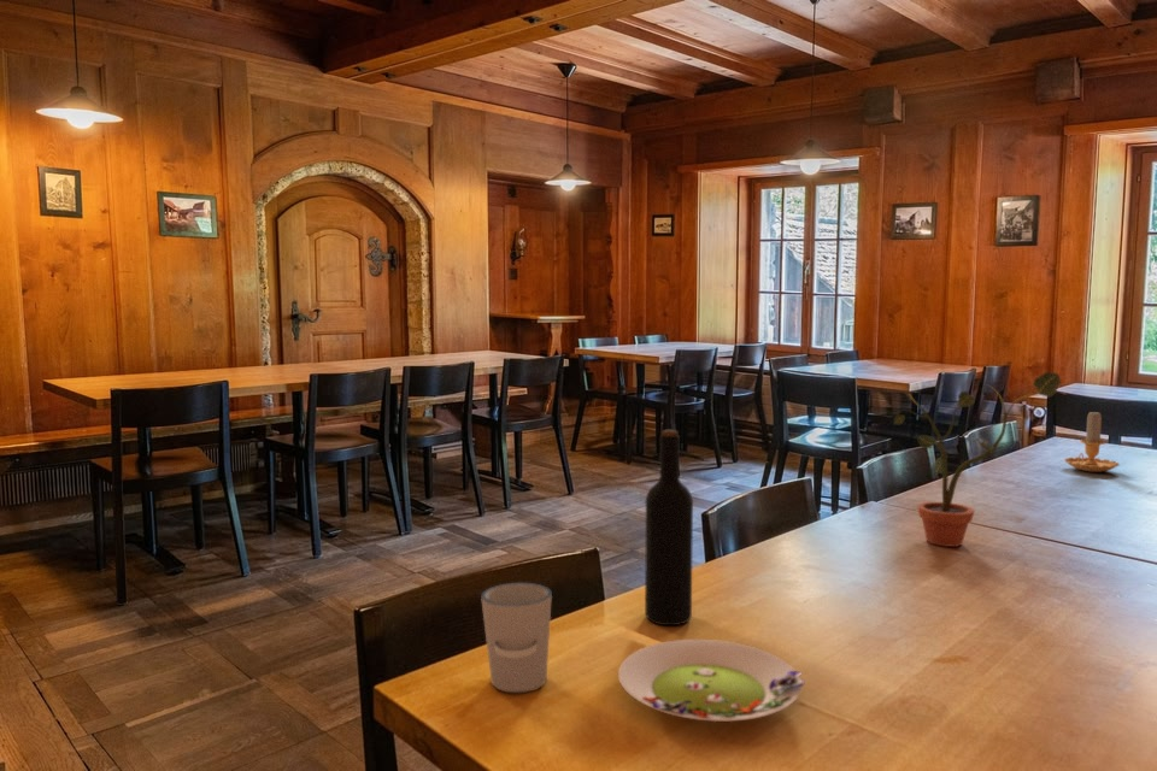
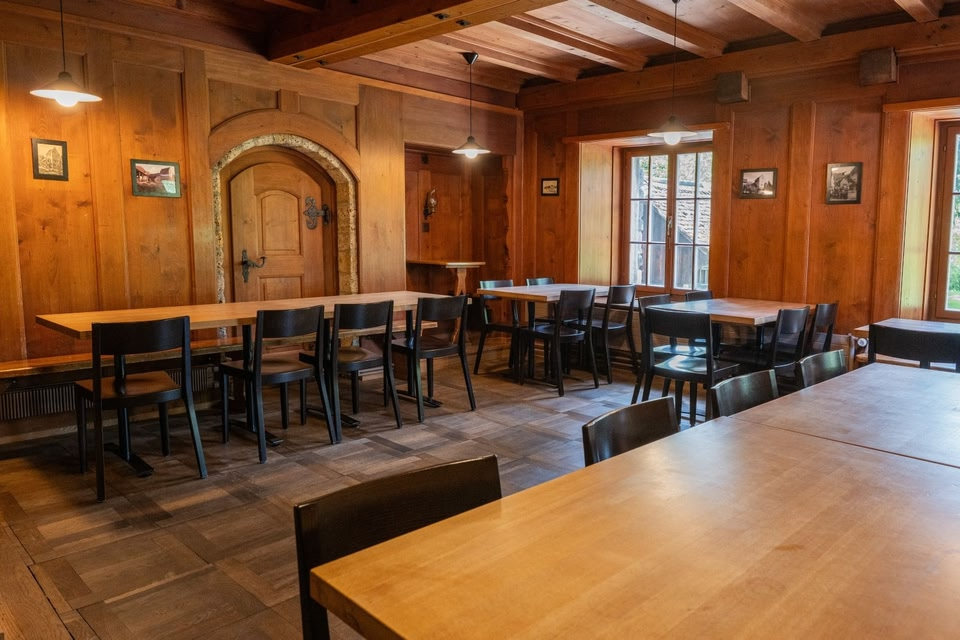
- potted plant [893,371,1062,548]
- wine bottle [644,429,694,626]
- candle [1063,411,1121,473]
- salad plate [617,638,805,723]
- cup [480,582,553,694]
